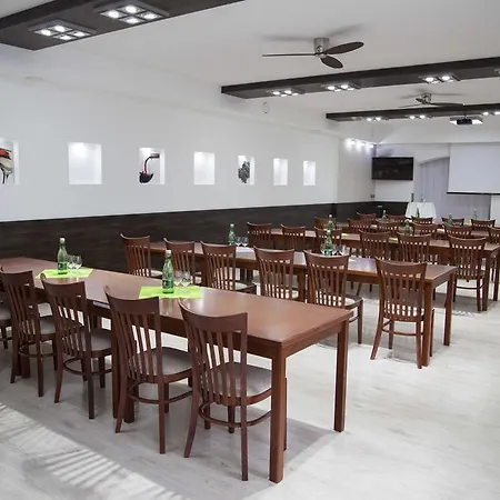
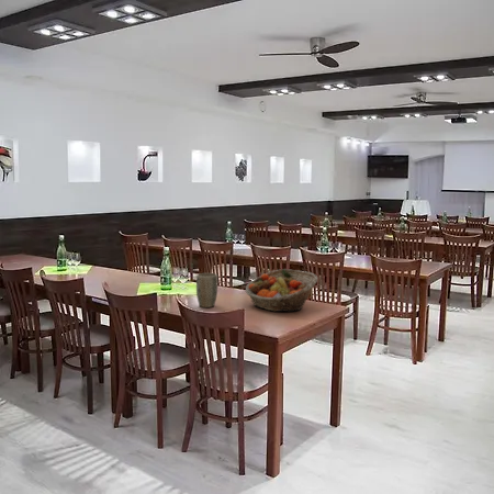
+ fruit basket [245,268,318,313]
+ plant pot [195,272,218,308]
